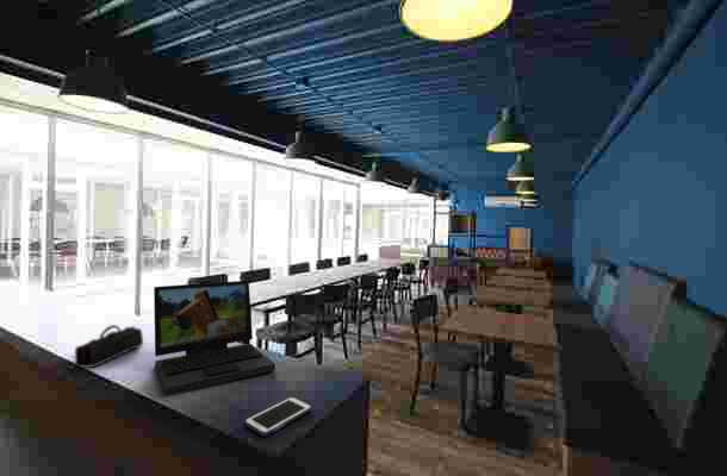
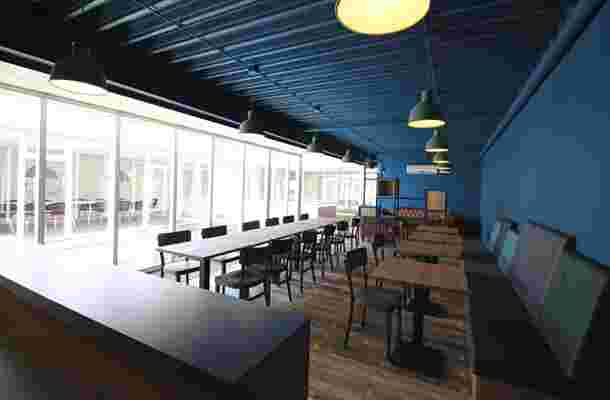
- laptop [153,280,276,397]
- cell phone [243,396,312,437]
- pencil case [74,324,144,369]
